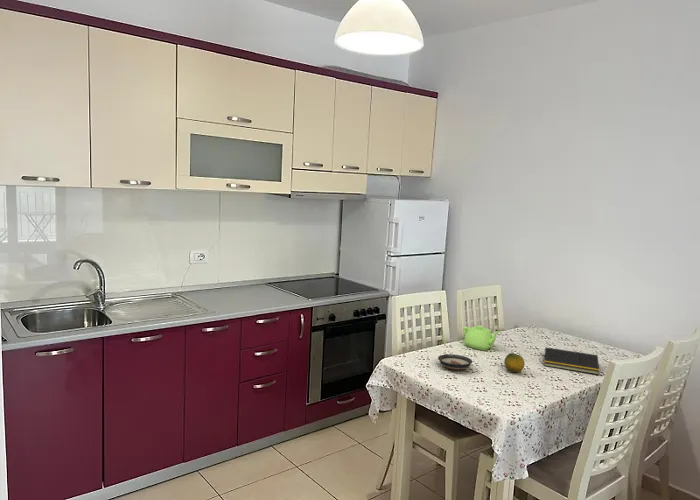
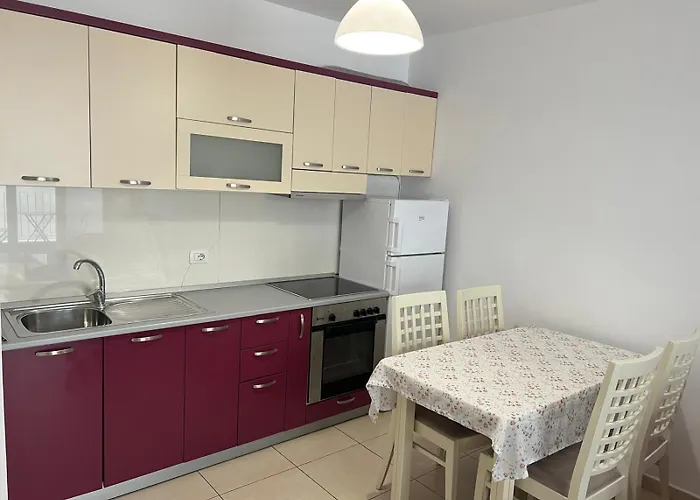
- saucer [437,353,473,371]
- teapot [462,324,501,351]
- notepad [542,346,600,375]
- fruit [503,352,526,373]
